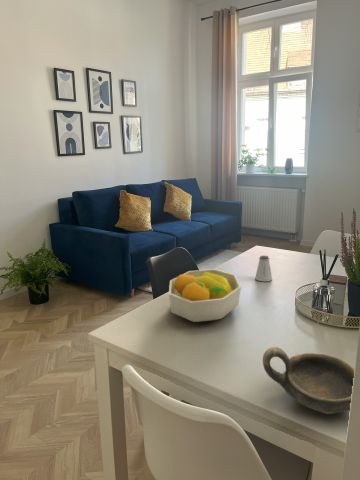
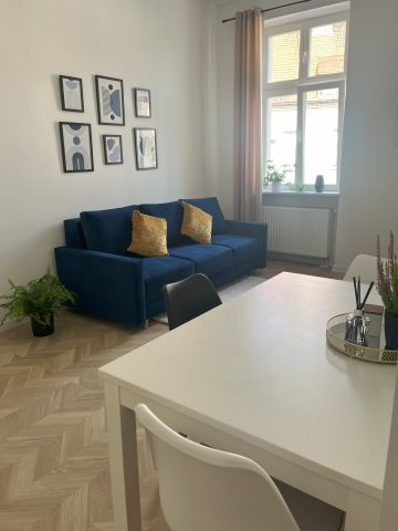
- fruit bowl [168,268,242,323]
- oil lamp [262,346,355,415]
- saltshaker [254,255,273,282]
